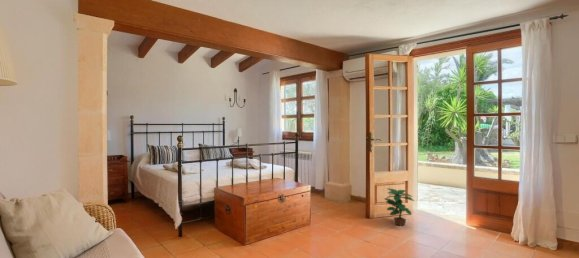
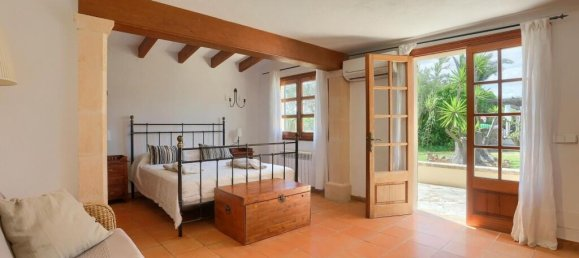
- potted plant [383,187,415,227]
